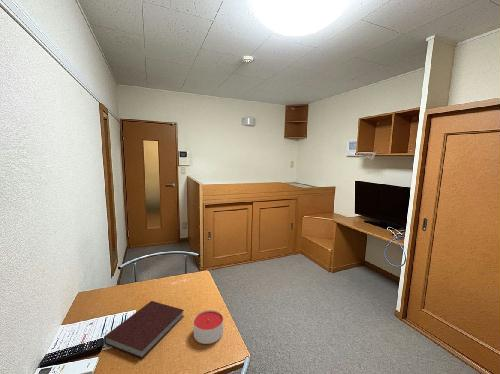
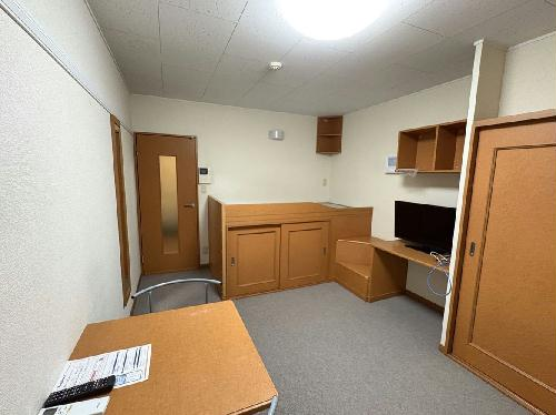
- notebook [103,300,185,359]
- candle [193,309,224,345]
